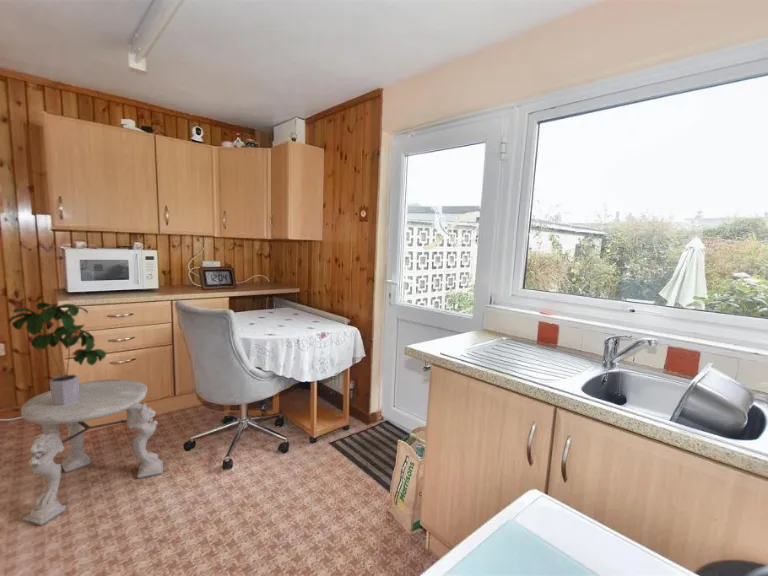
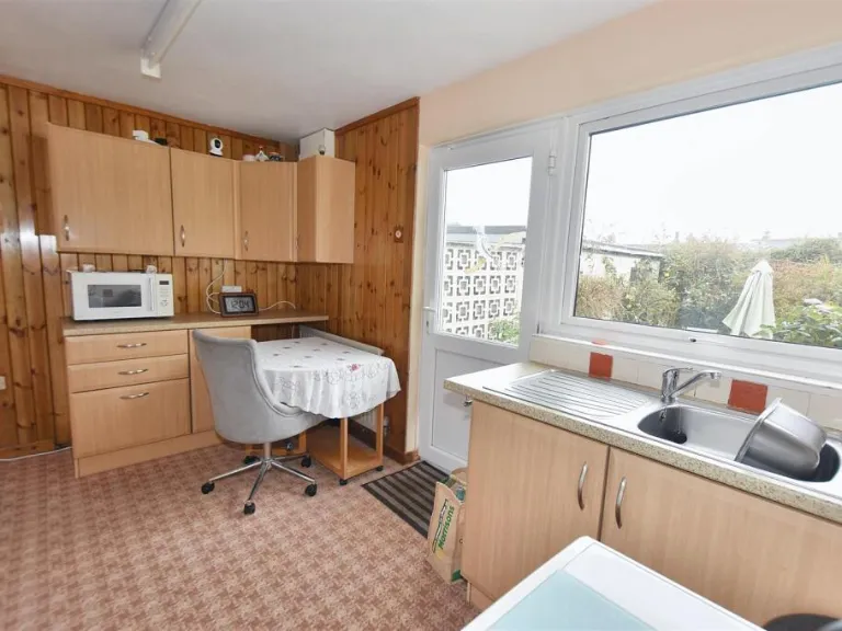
- side table [20,378,164,527]
- potted plant [7,301,107,405]
